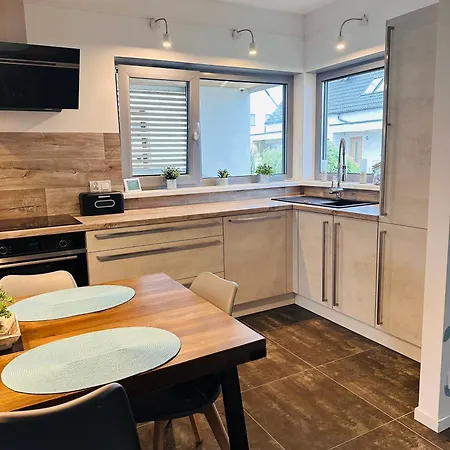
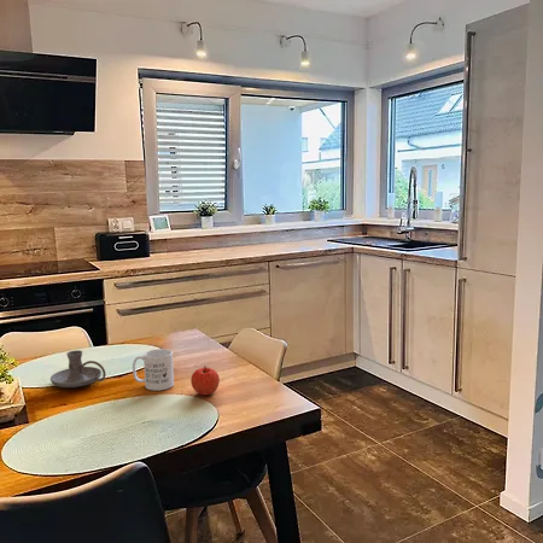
+ apple [189,364,221,396]
+ mug [132,348,175,392]
+ candle holder [49,349,106,389]
